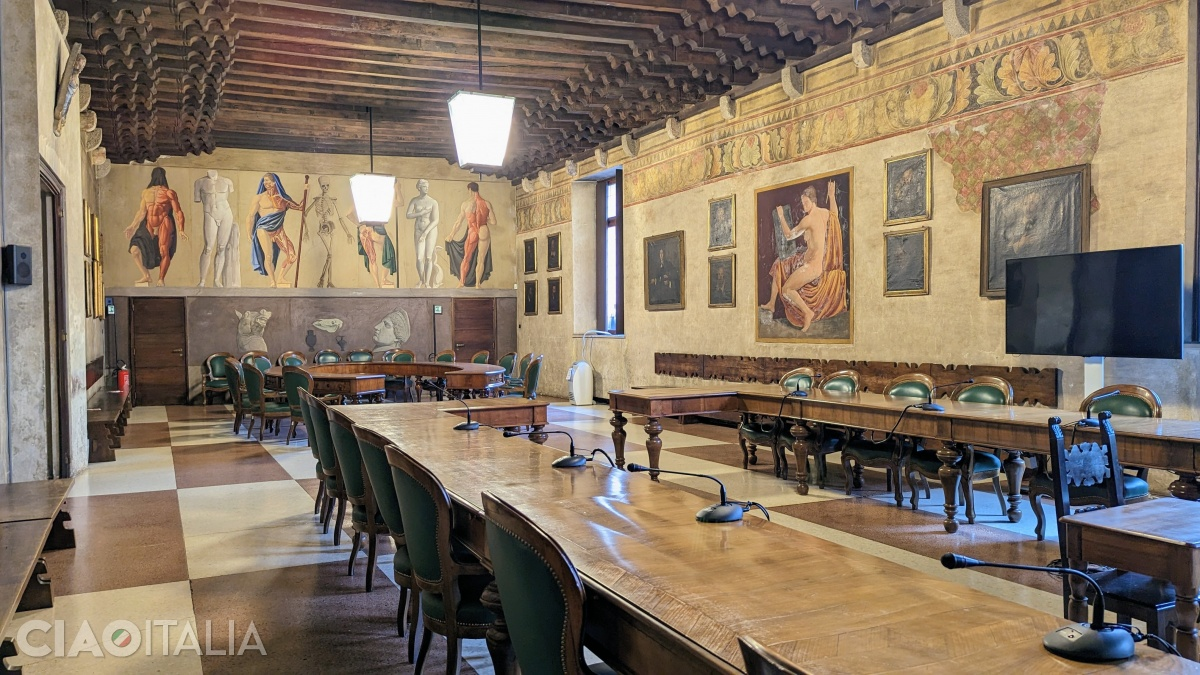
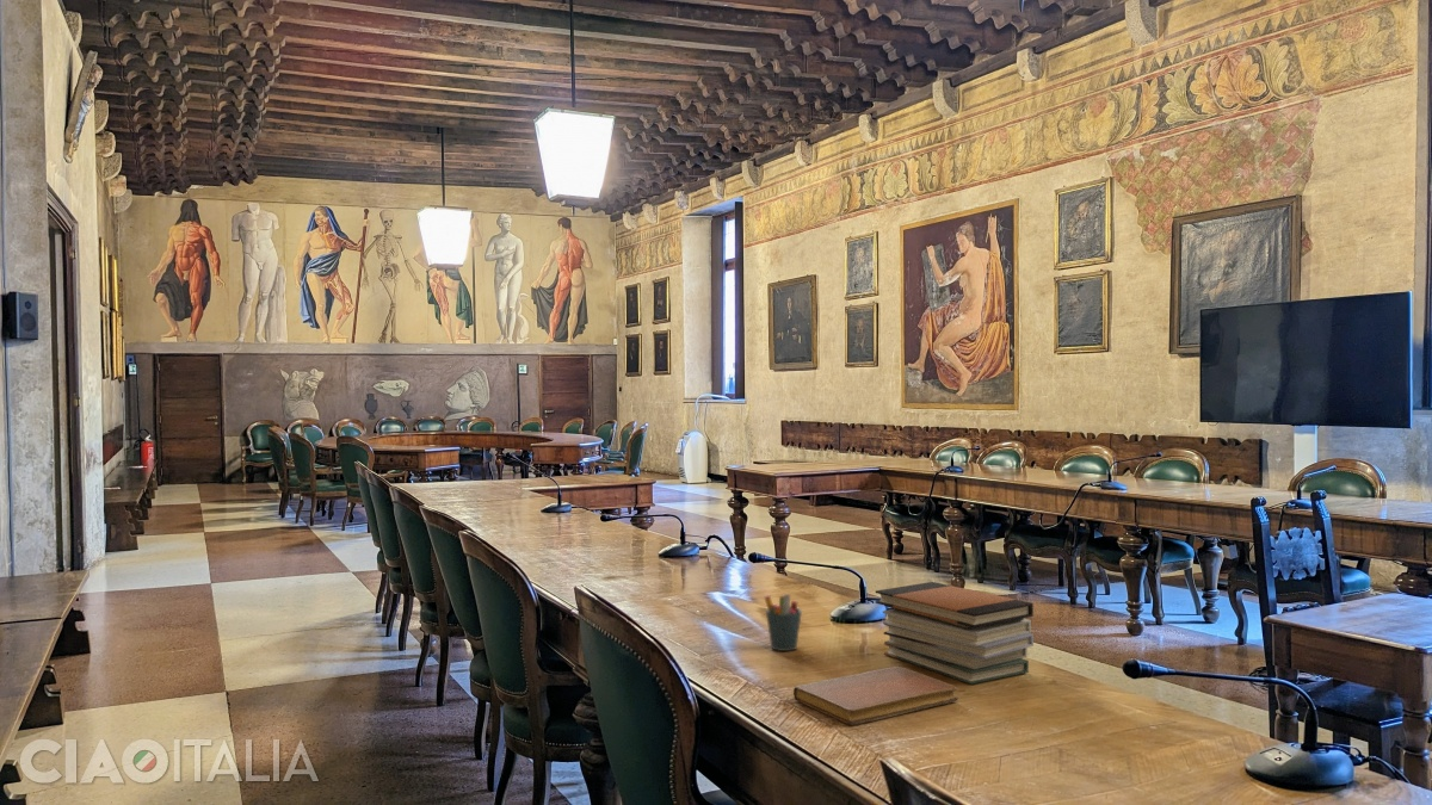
+ pen holder [763,593,803,652]
+ book stack [875,581,1035,686]
+ notebook [792,665,958,726]
